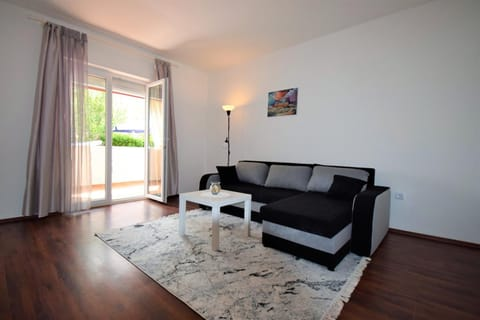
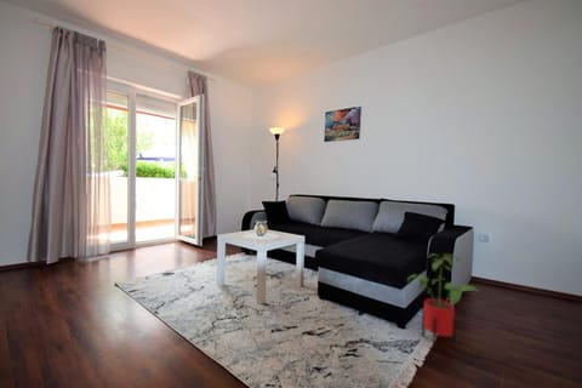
+ house plant [406,252,480,350]
